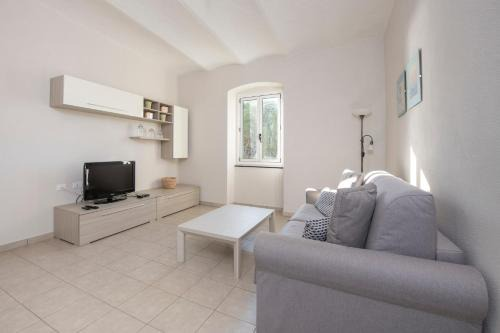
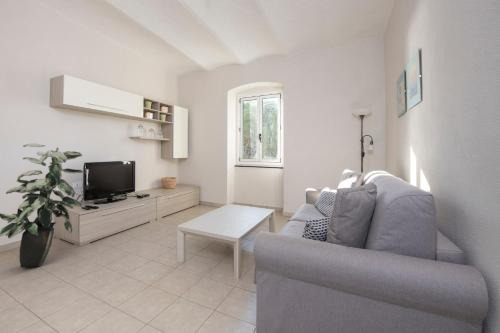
+ indoor plant [0,143,85,268]
